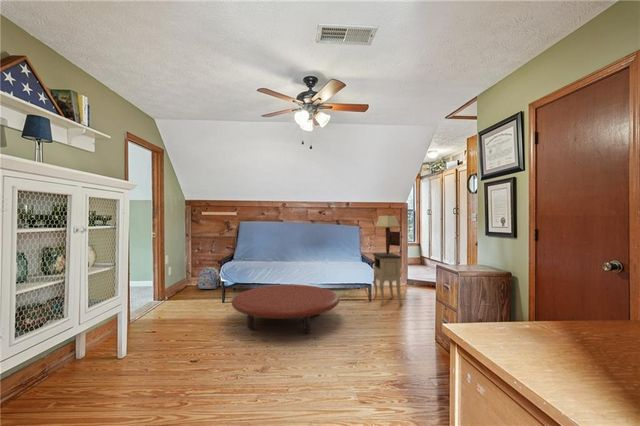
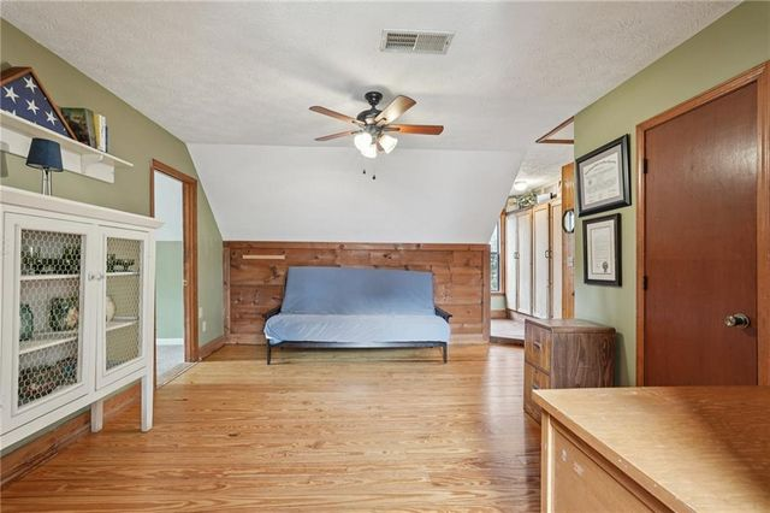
- coffee table [231,284,340,334]
- nightstand [372,252,403,307]
- lampshade [375,215,401,255]
- backpack [197,266,222,290]
